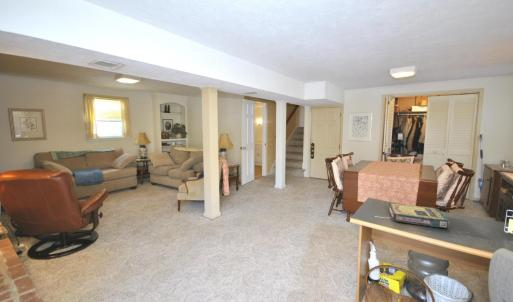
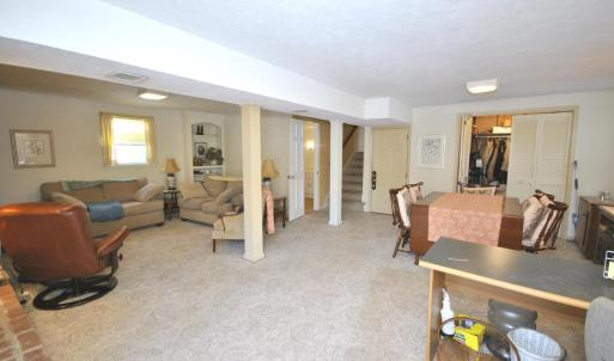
- video game box [388,202,450,230]
